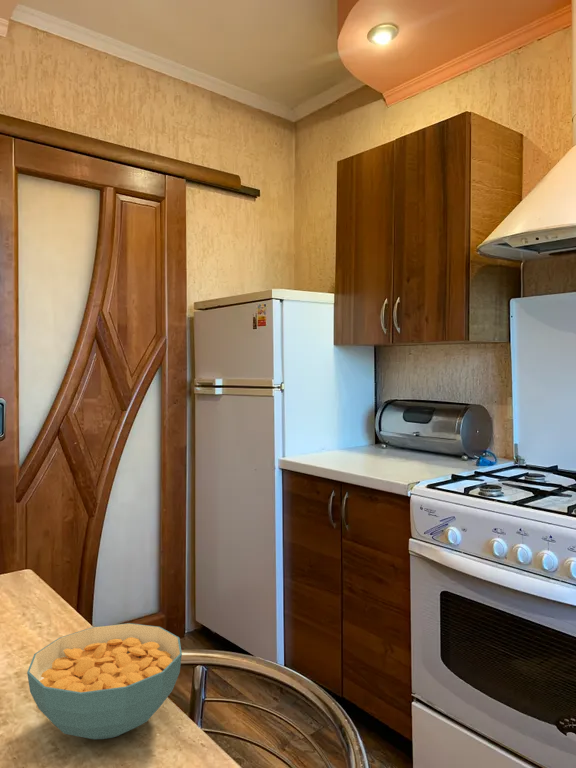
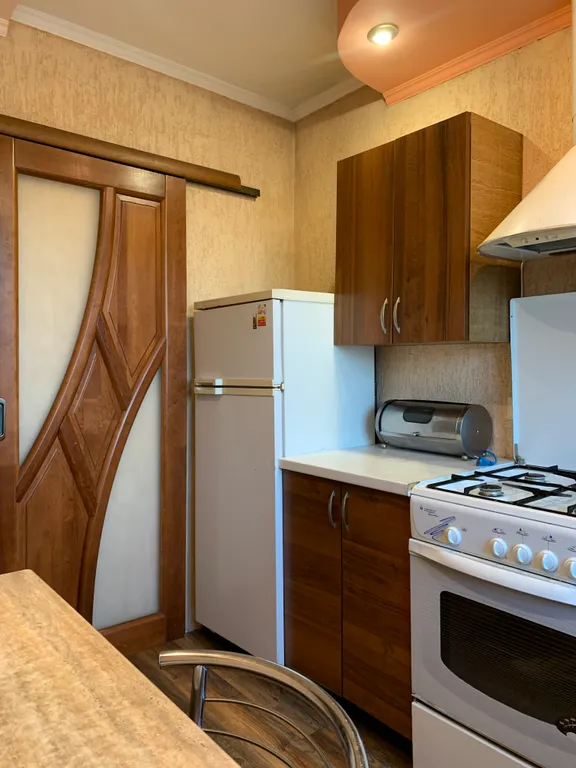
- cereal bowl [26,622,183,740]
